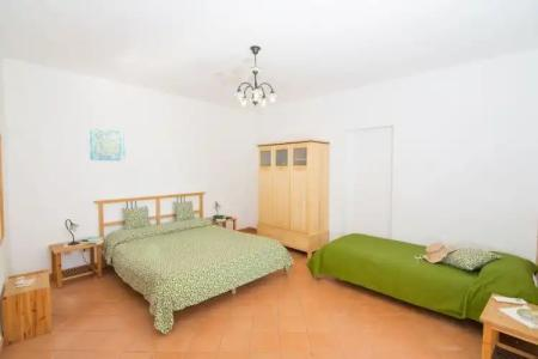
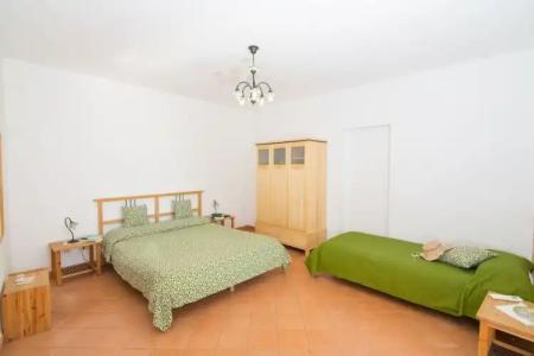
- wall art [88,127,127,162]
